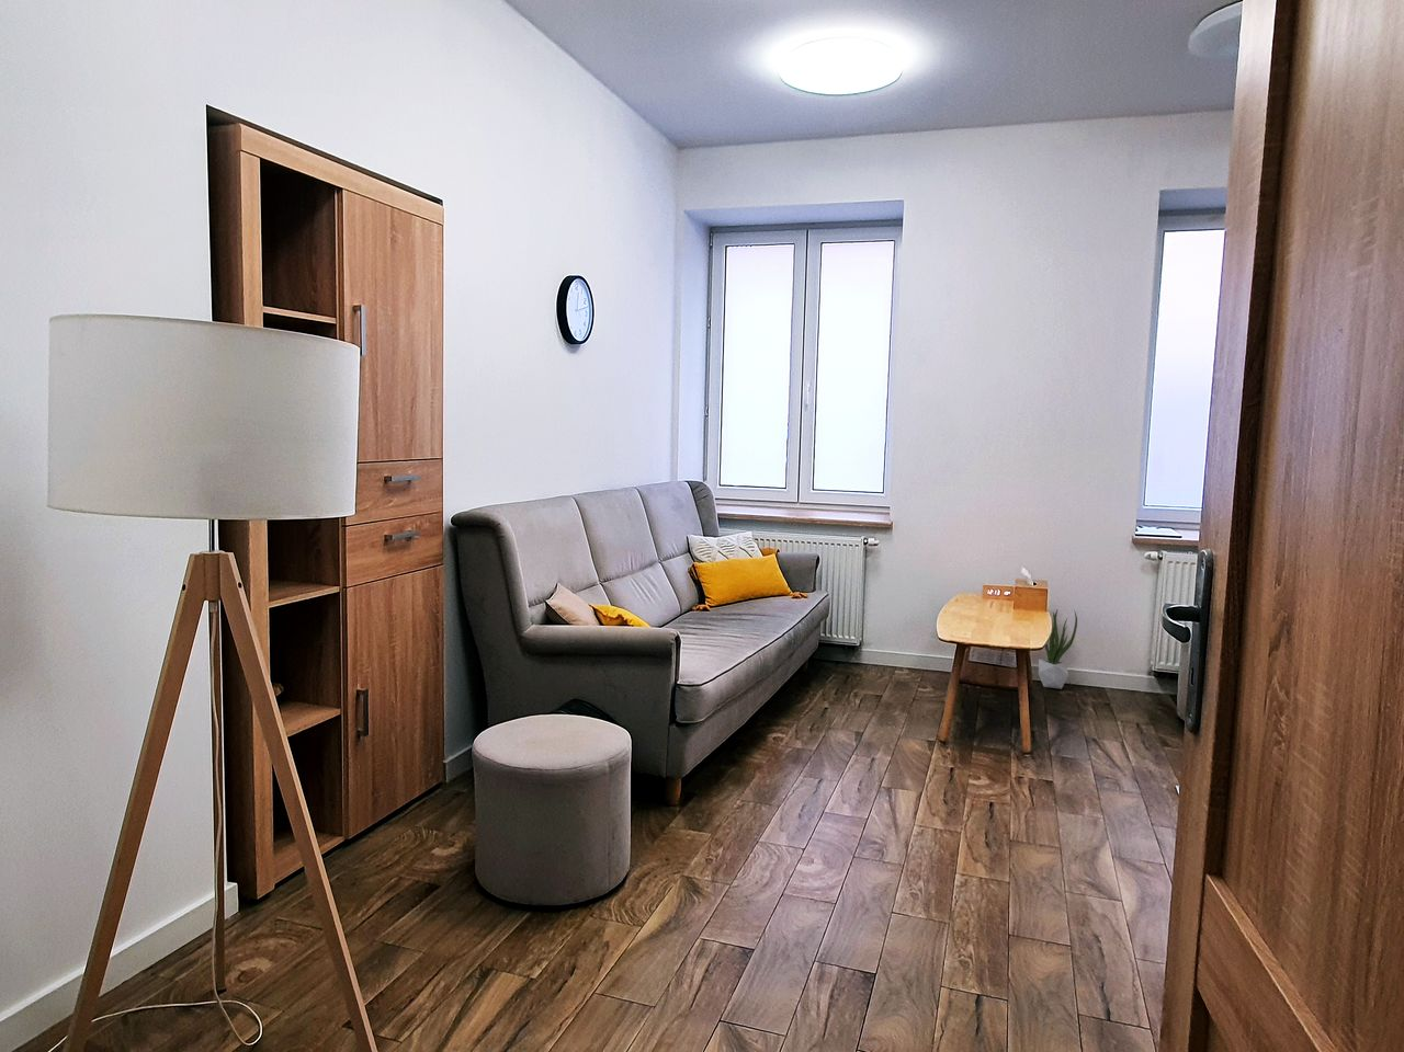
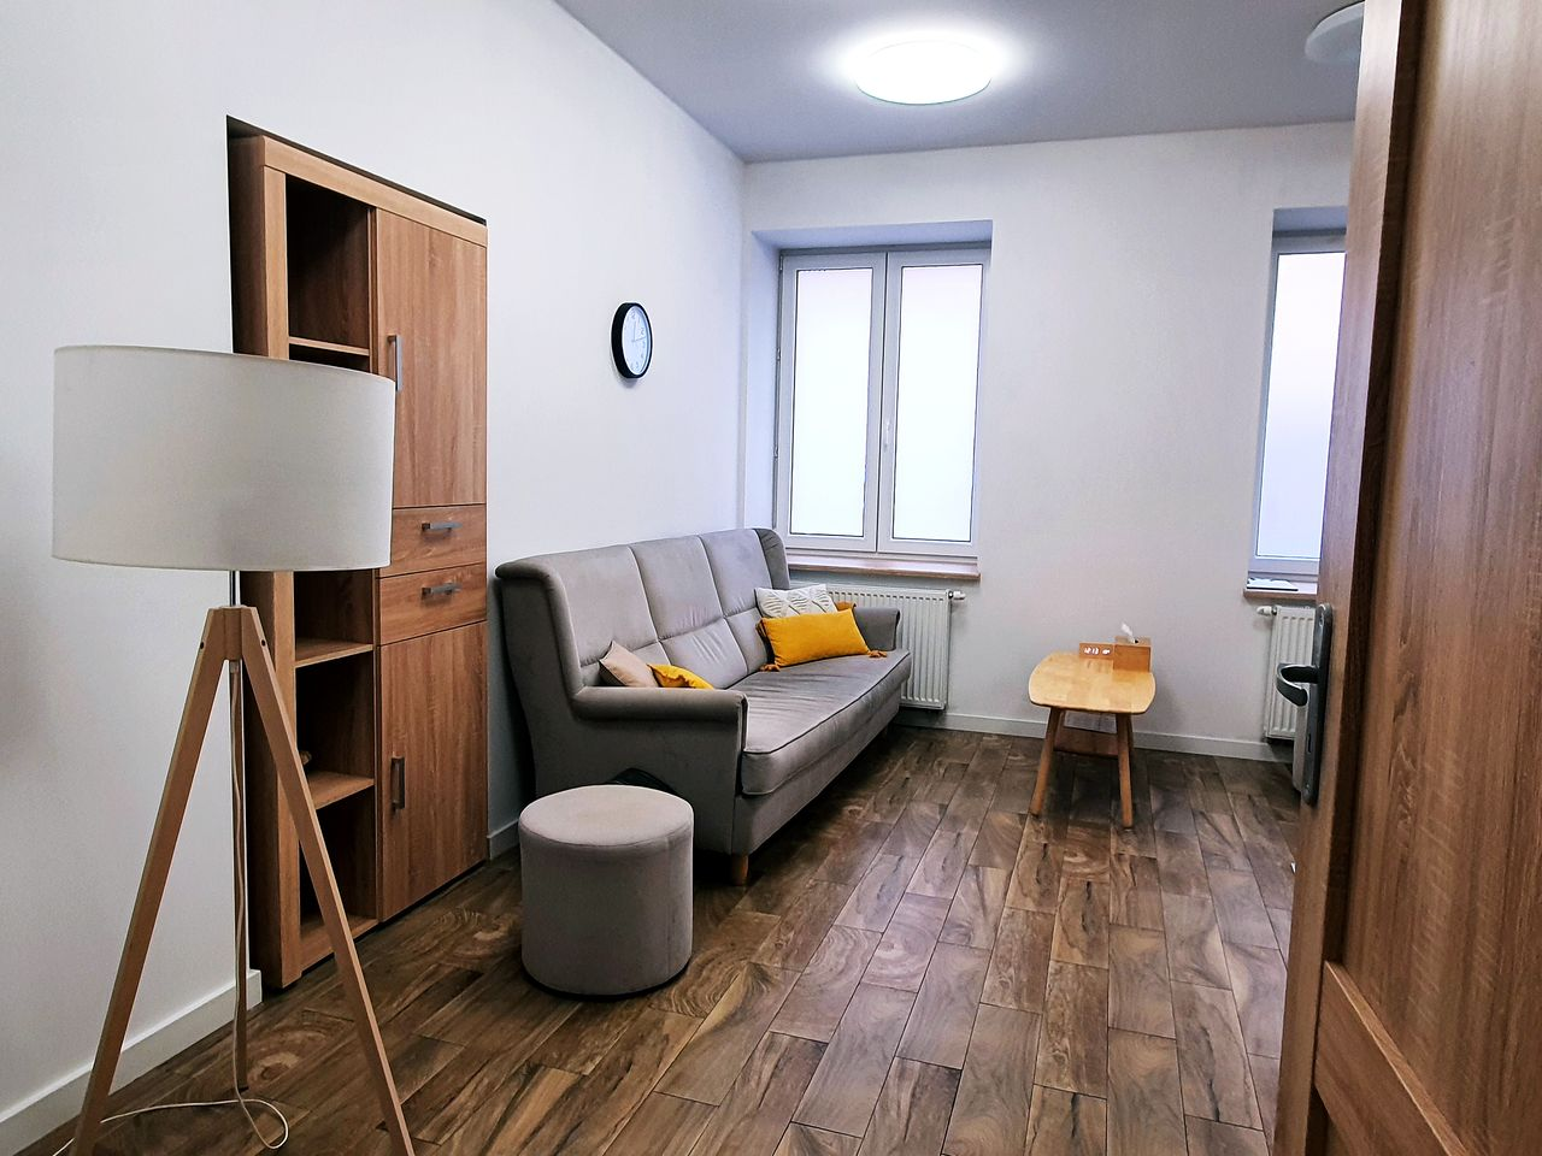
- potted plant [1038,609,1078,691]
